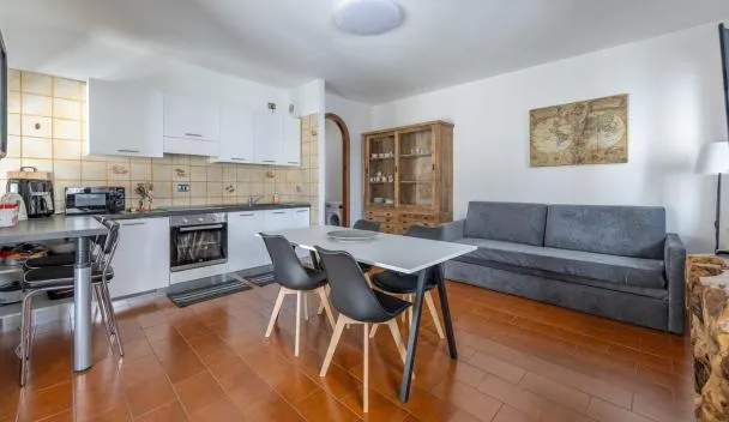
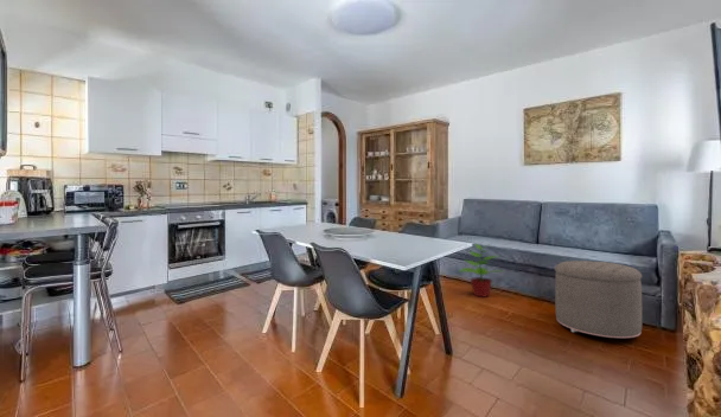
+ potted plant [457,242,504,299]
+ ottoman [554,259,643,339]
